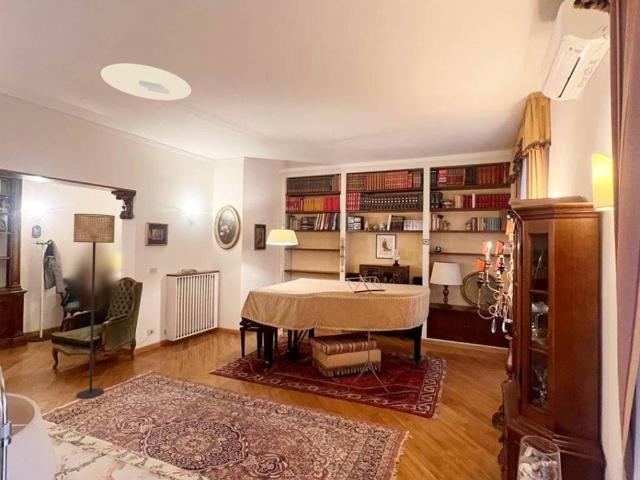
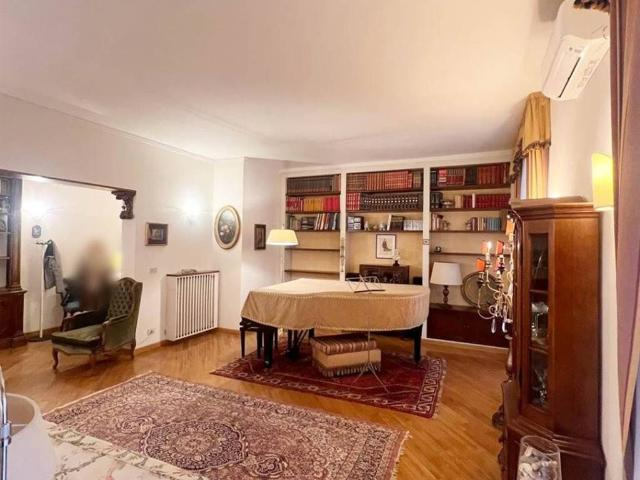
- ceiling light [100,63,192,101]
- floor lamp [72,213,116,400]
